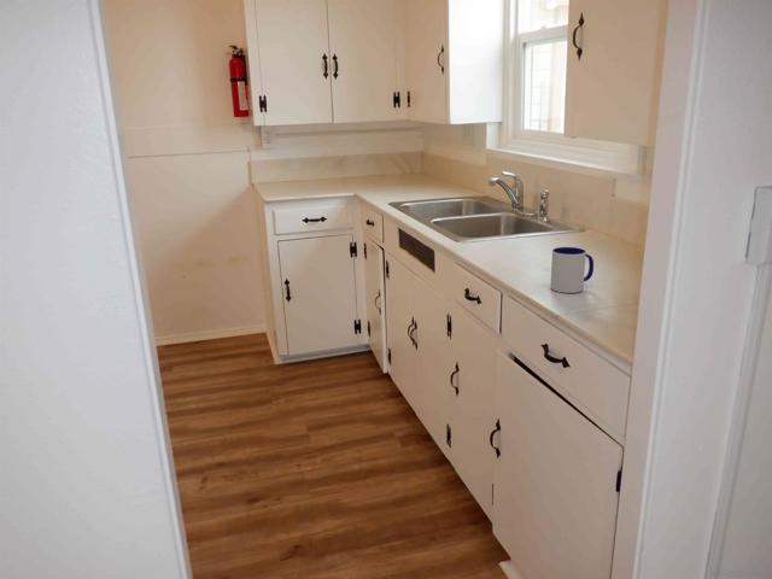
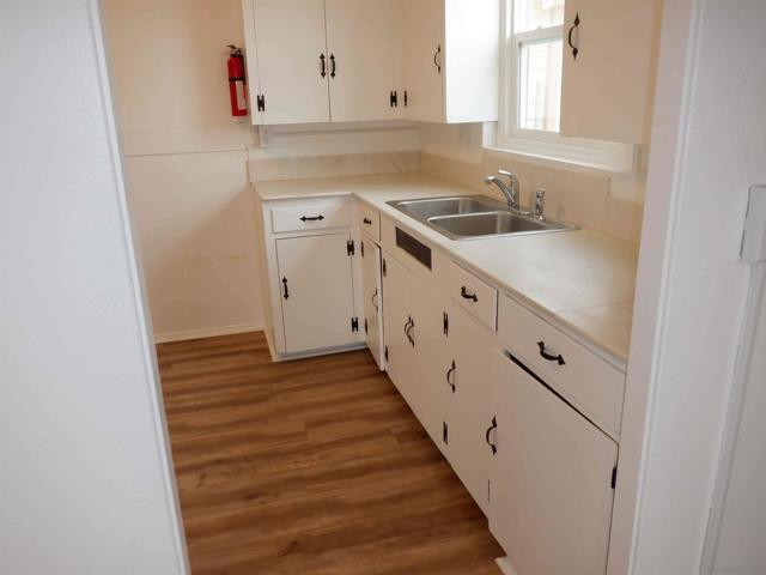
- mug [549,246,595,294]
